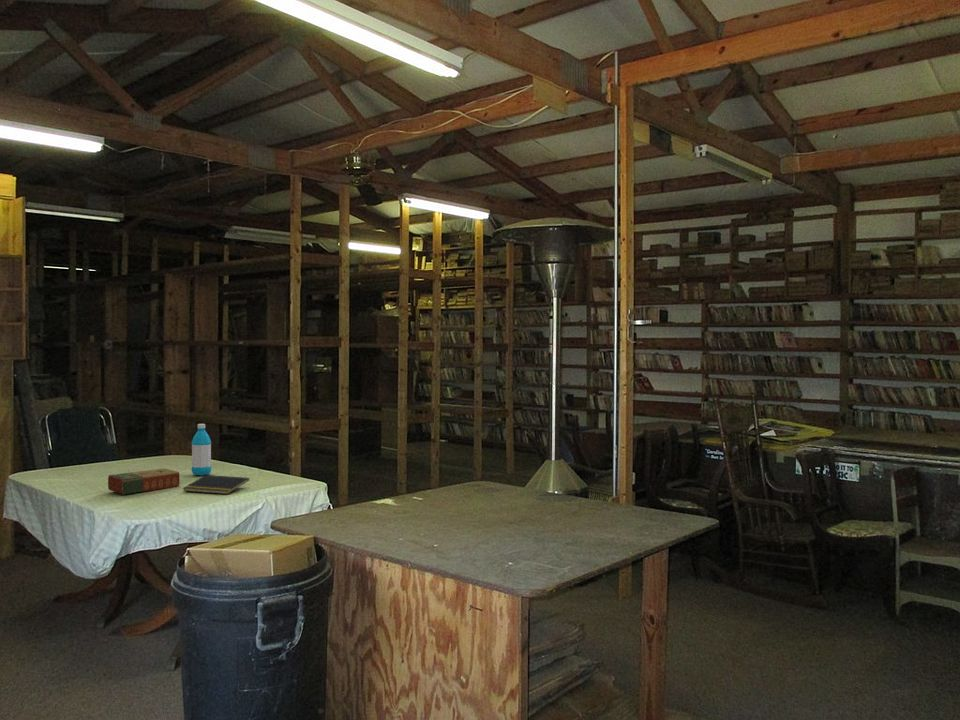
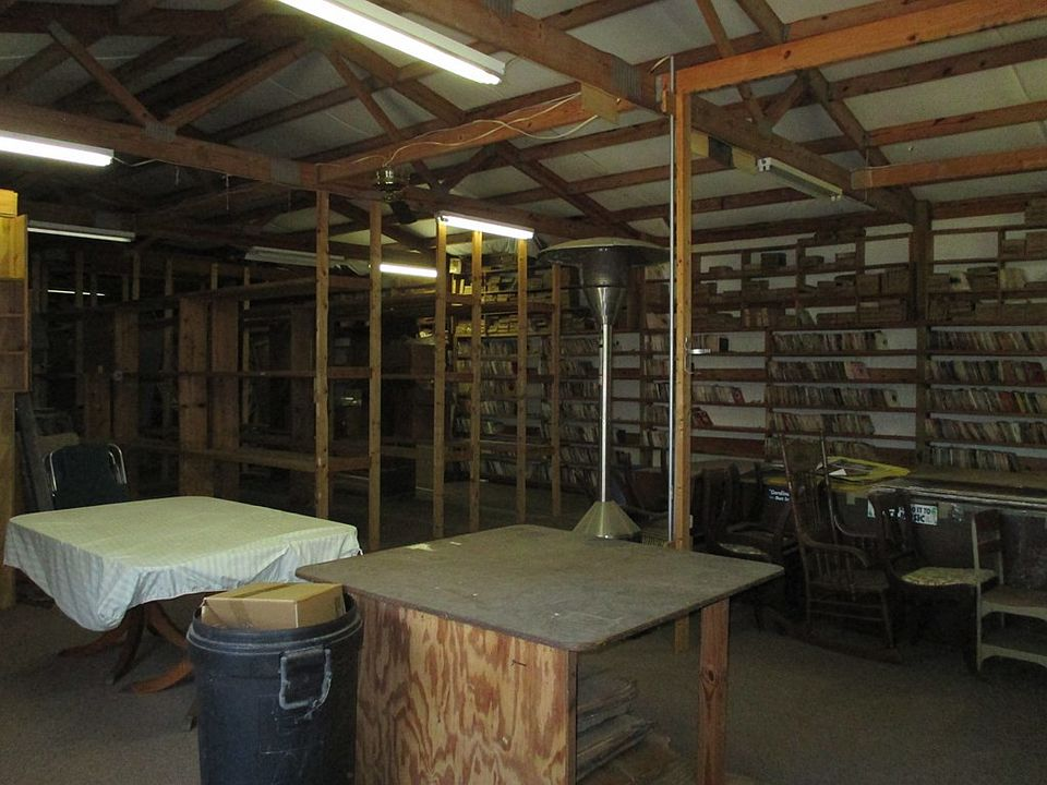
- notepad [182,474,250,495]
- water bottle [191,423,212,477]
- book [107,467,181,495]
